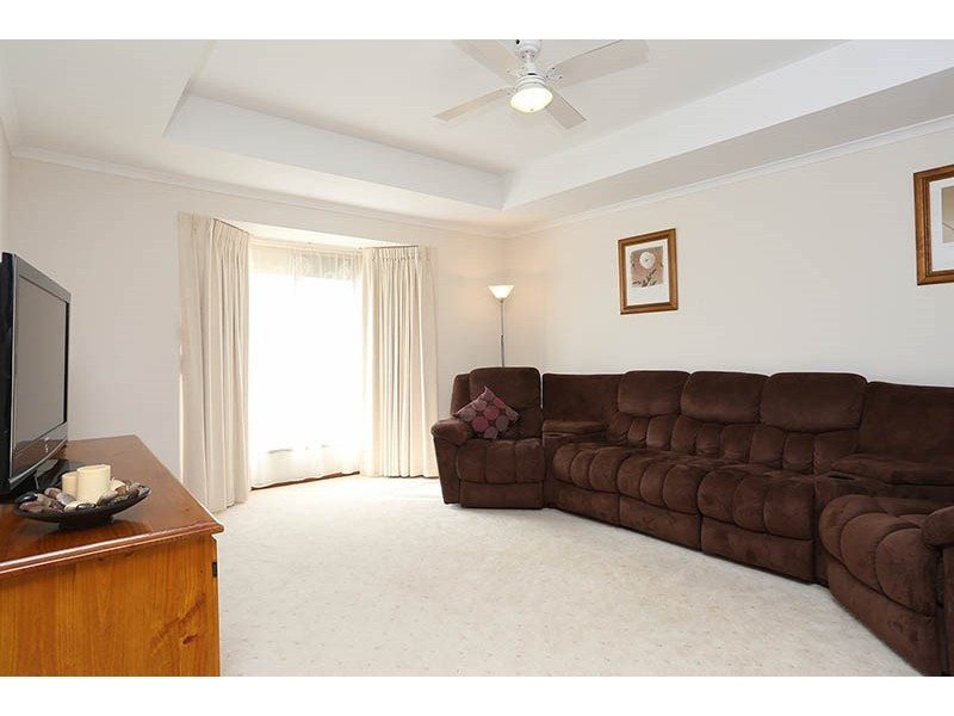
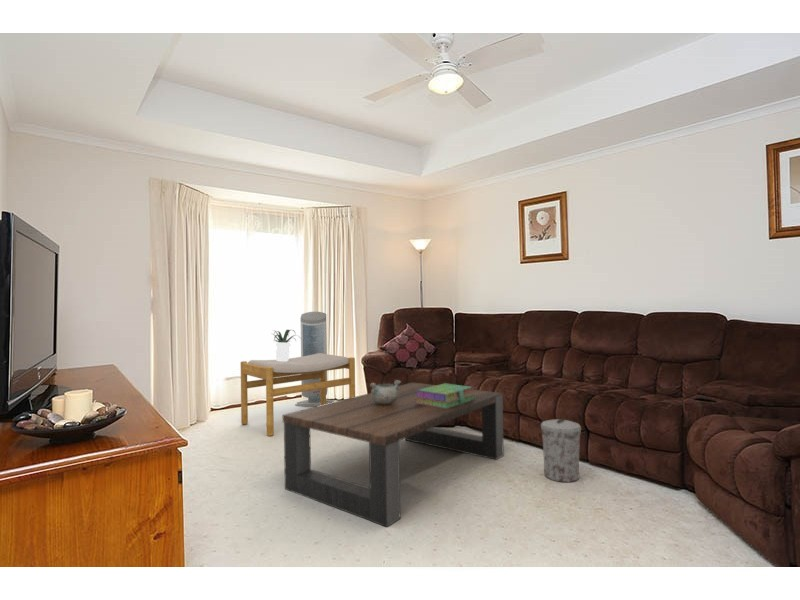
+ coffee table [282,381,505,528]
+ decorative bowl [369,379,402,404]
+ air purifier [294,311,335,407]
+ stack of books [415,382,475,409]
+ potted plant [272,329,299,361]
+ trash can [540,418,582,483]
+ footstool [240,353,356,437]
